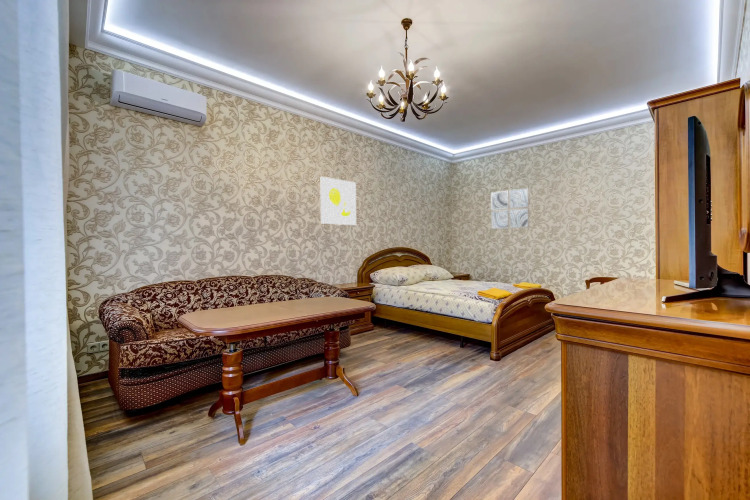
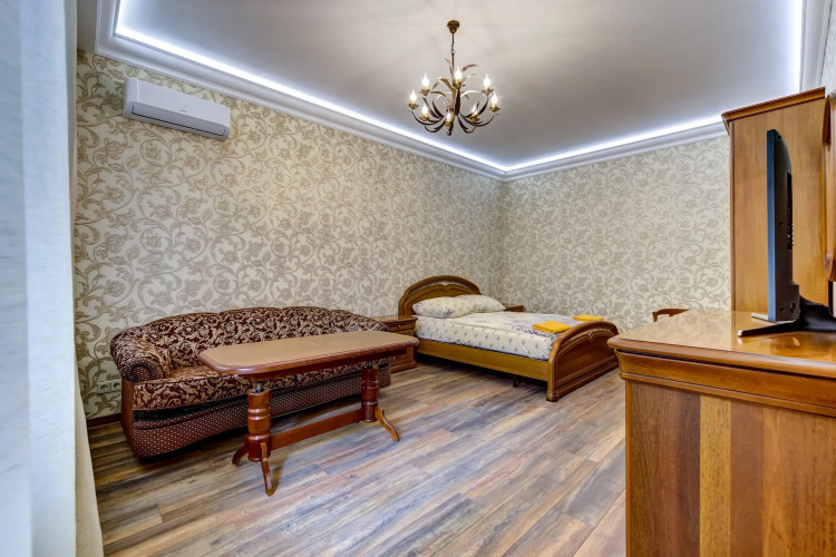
- wall art [490,187,530,230]
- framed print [320,176,357,226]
